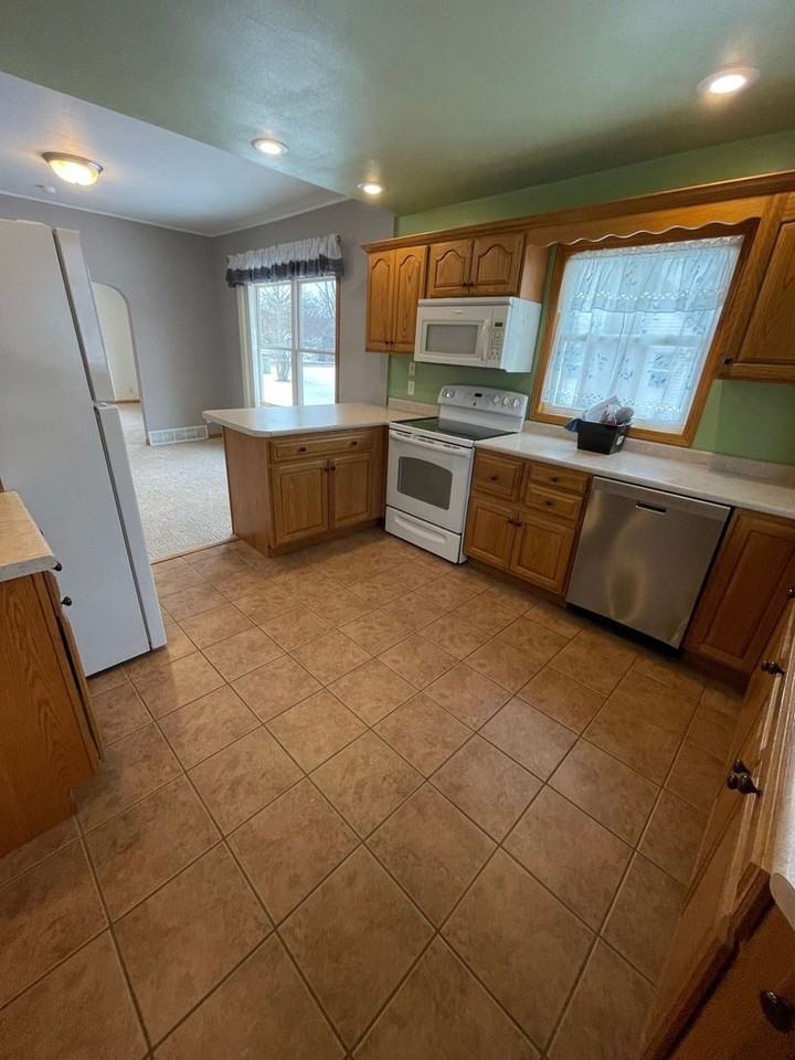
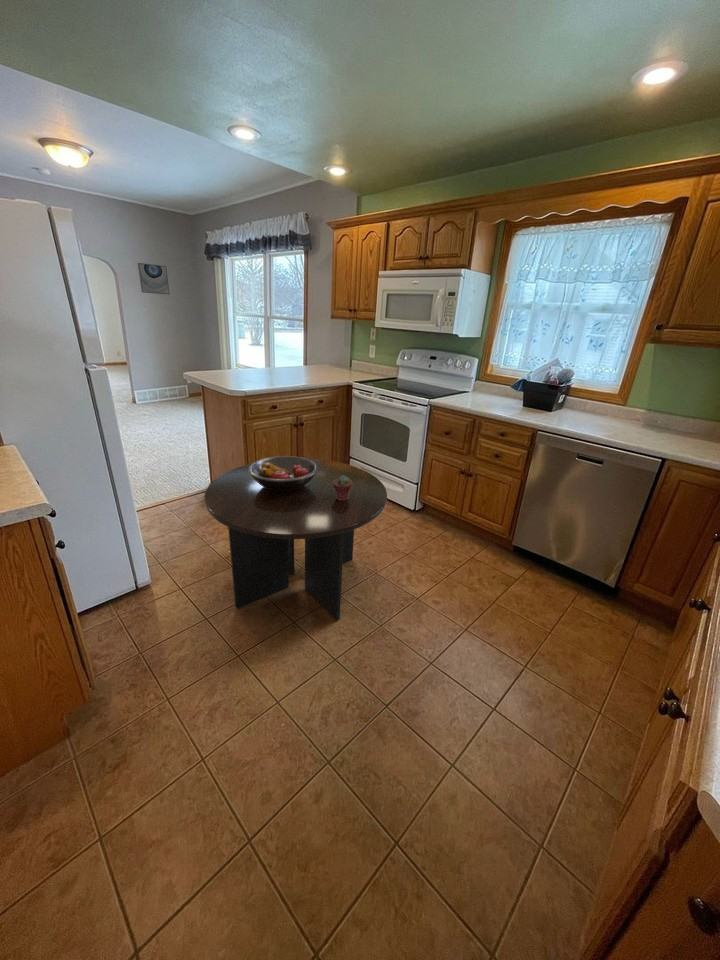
+ potted succulent [333,476,352,500]
+ wall art [137,262,170,296]
+ coffee table [204,457,388,621]
+ fruit bowl [249,455,318,491]
